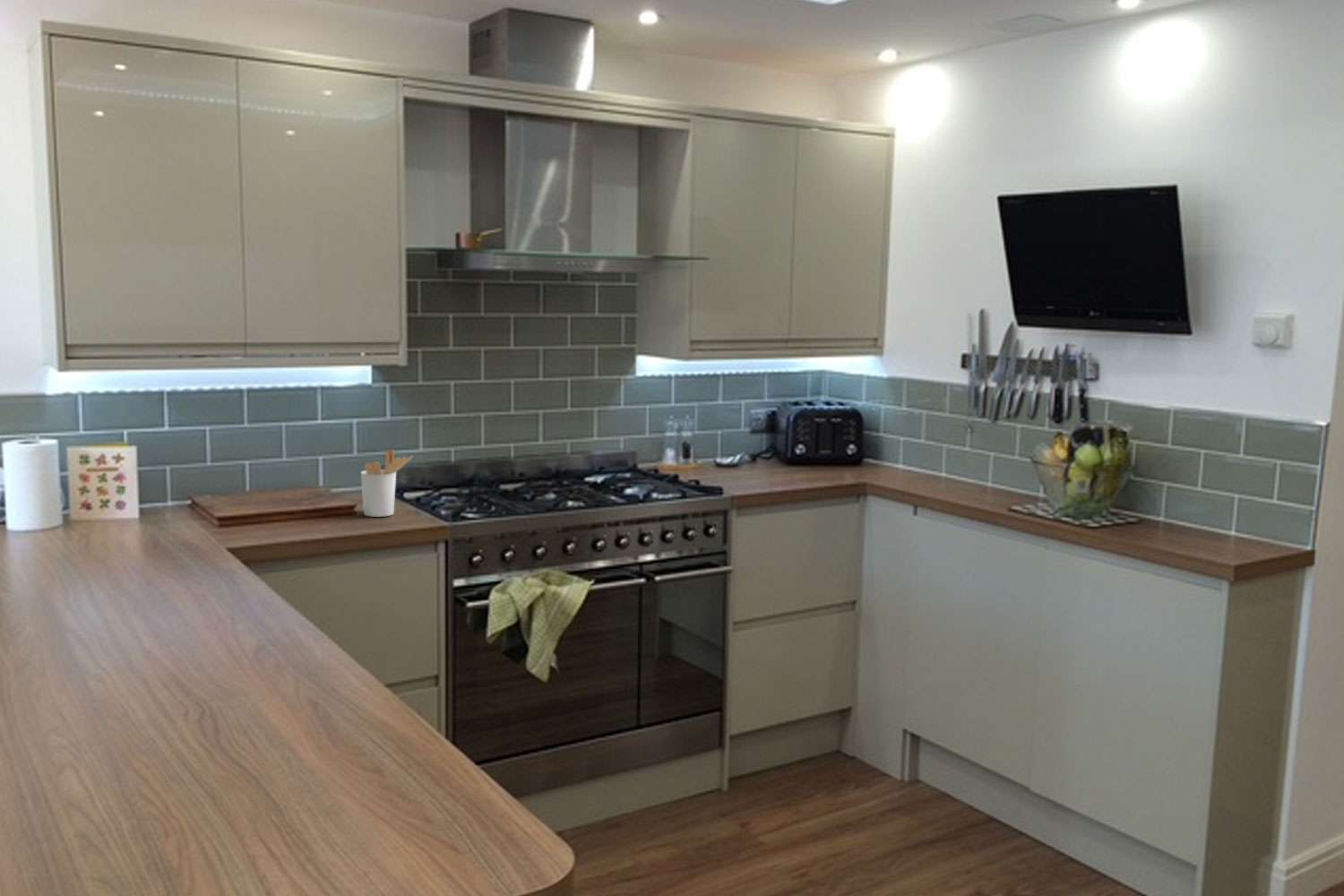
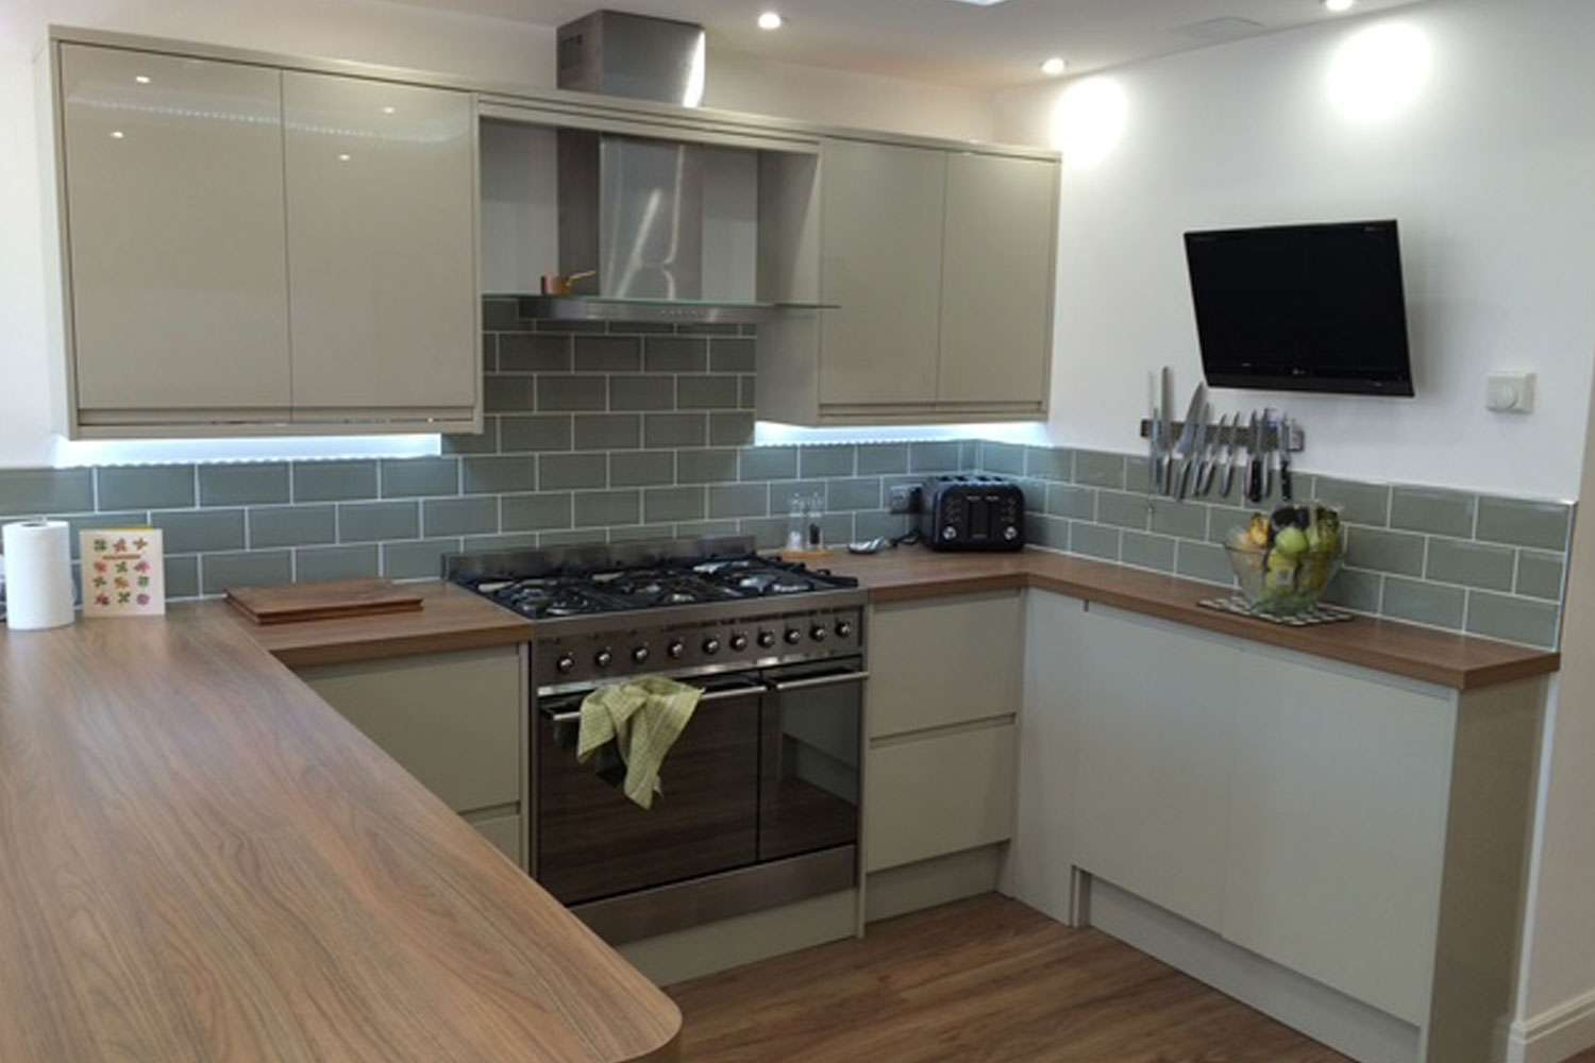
- utensil holder [360,449,414,518]
